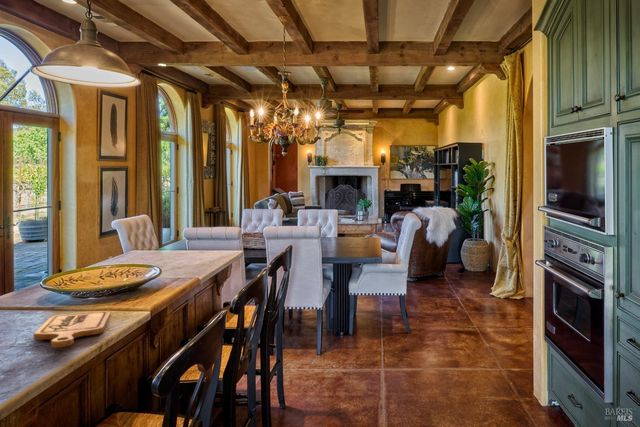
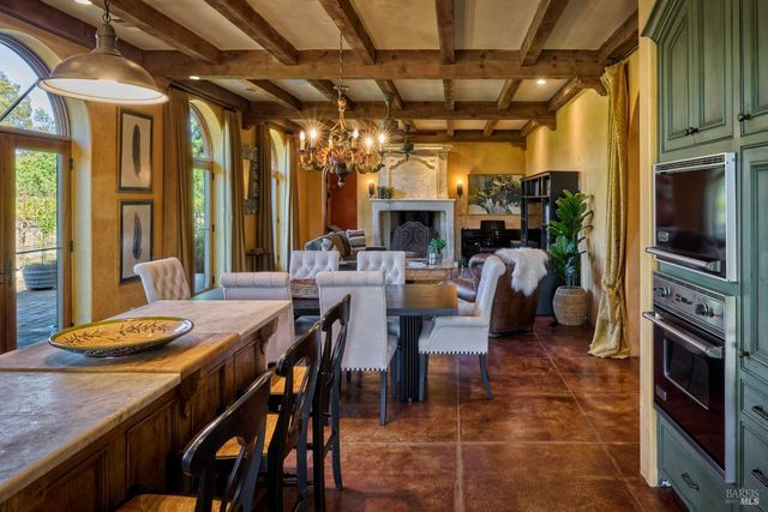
- cutting board [33,311,111,348]
